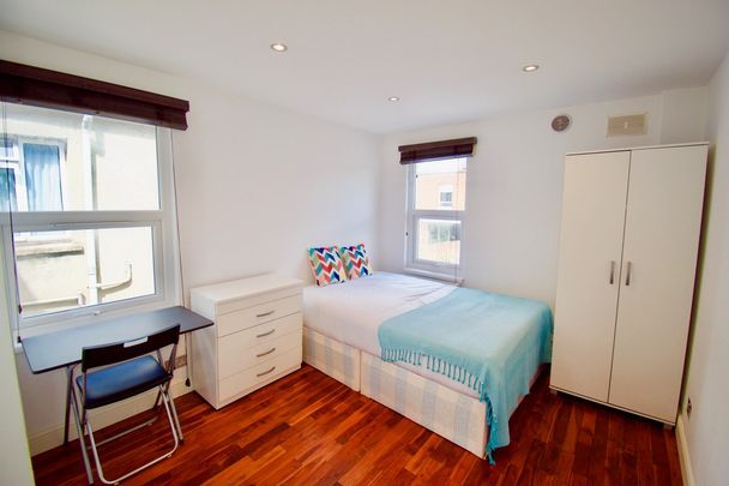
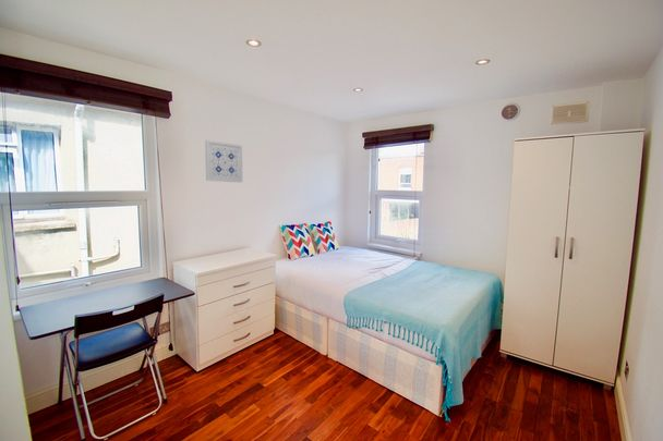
+ wall art [204,139,243,183]
